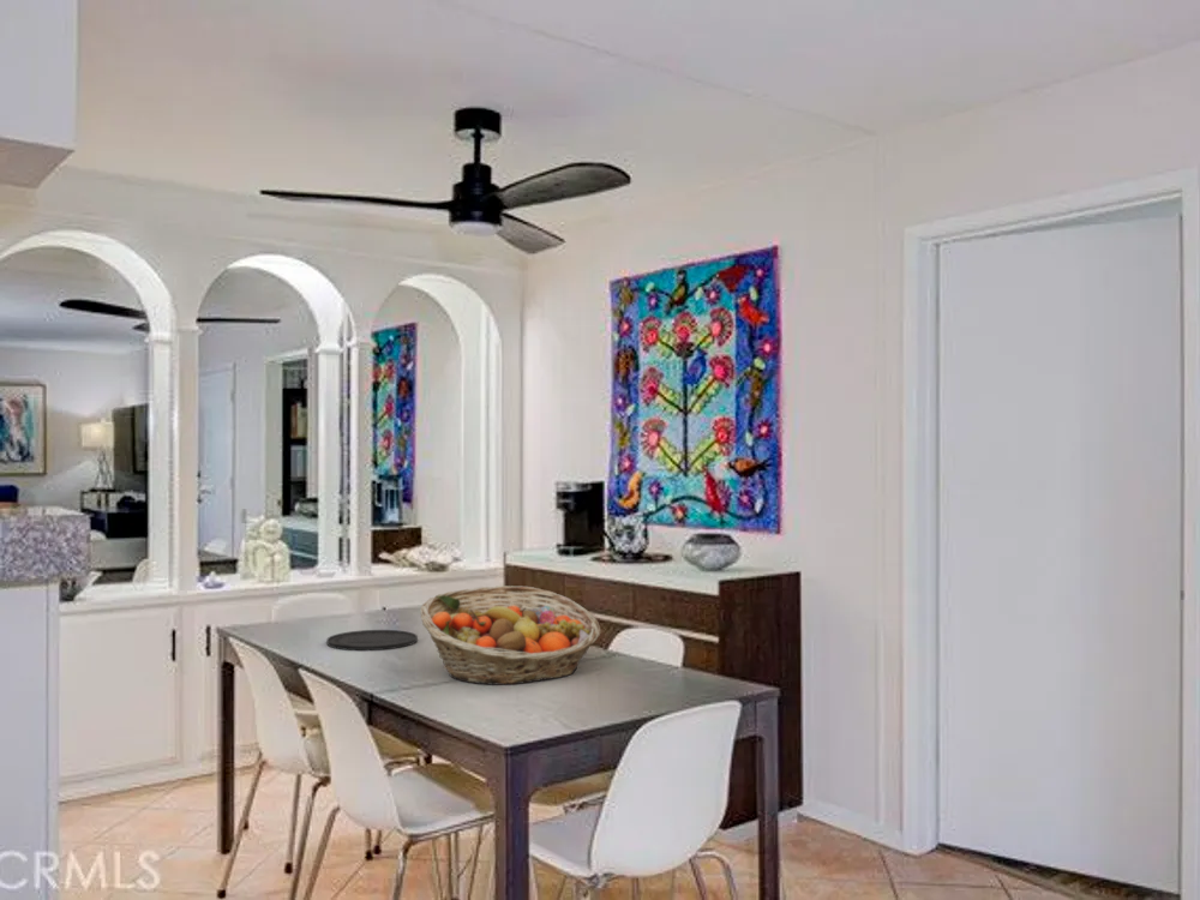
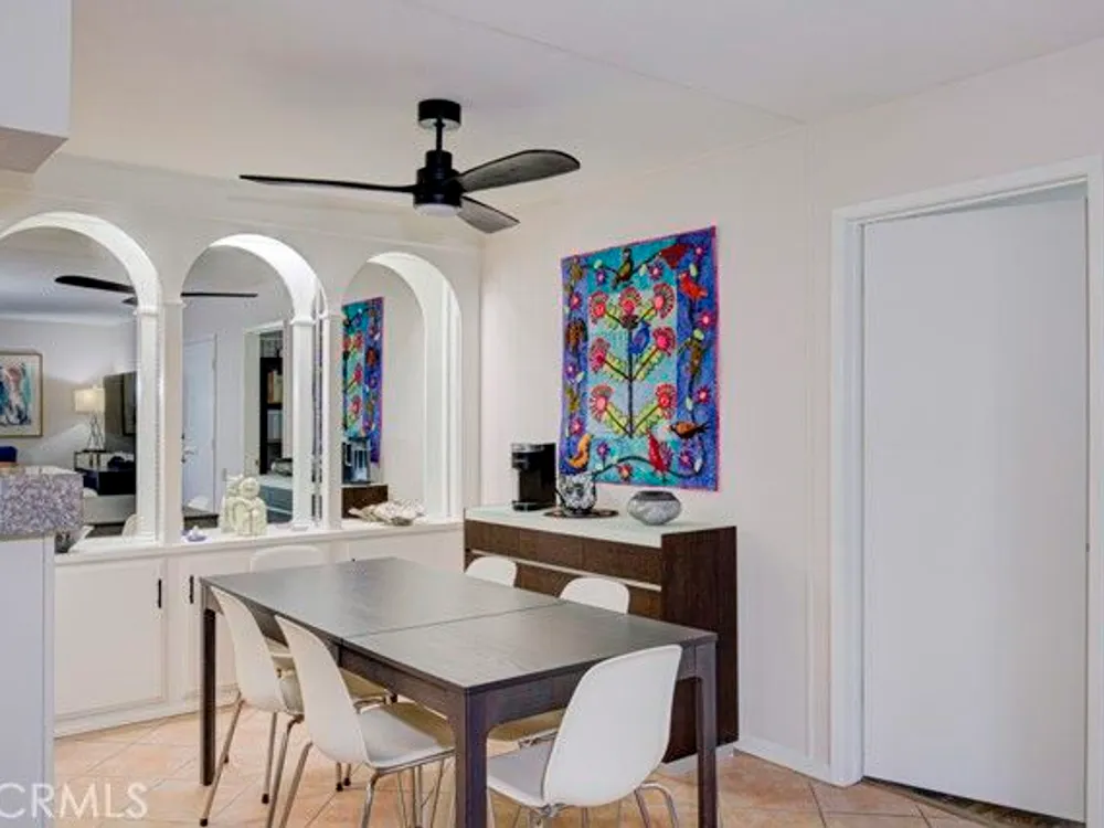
- fruit basket [419,584,602,686]
- plate [325,629,419,652]
